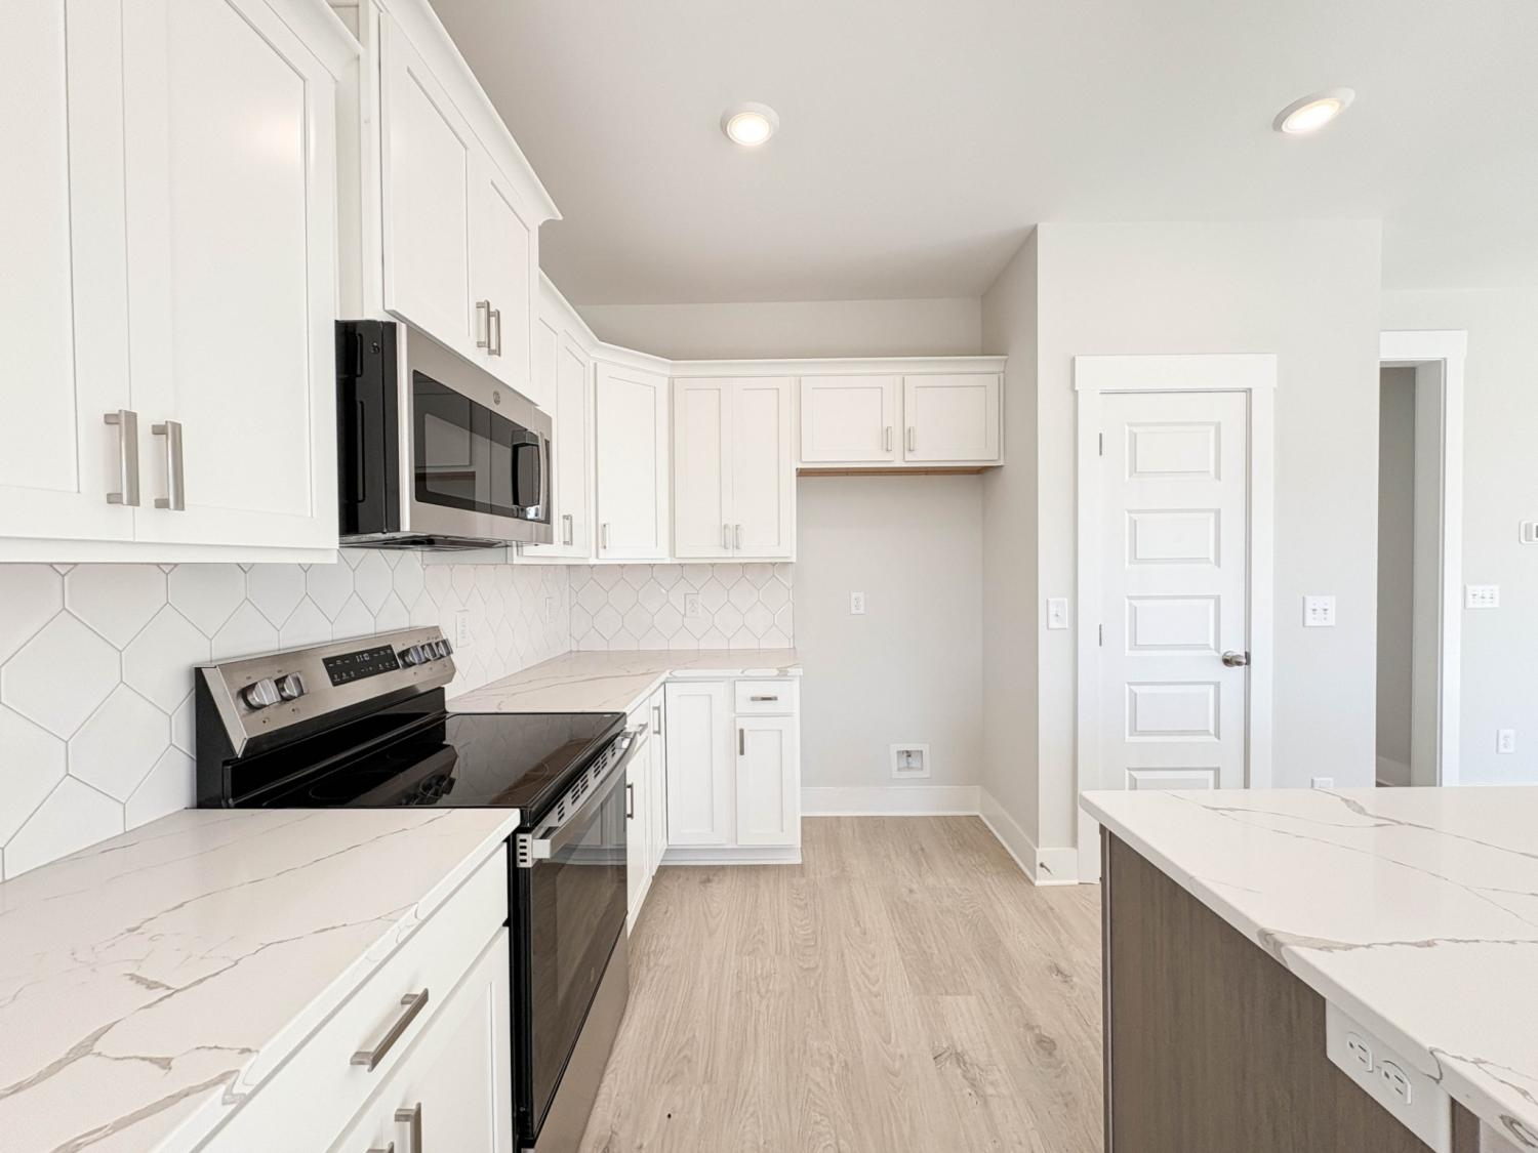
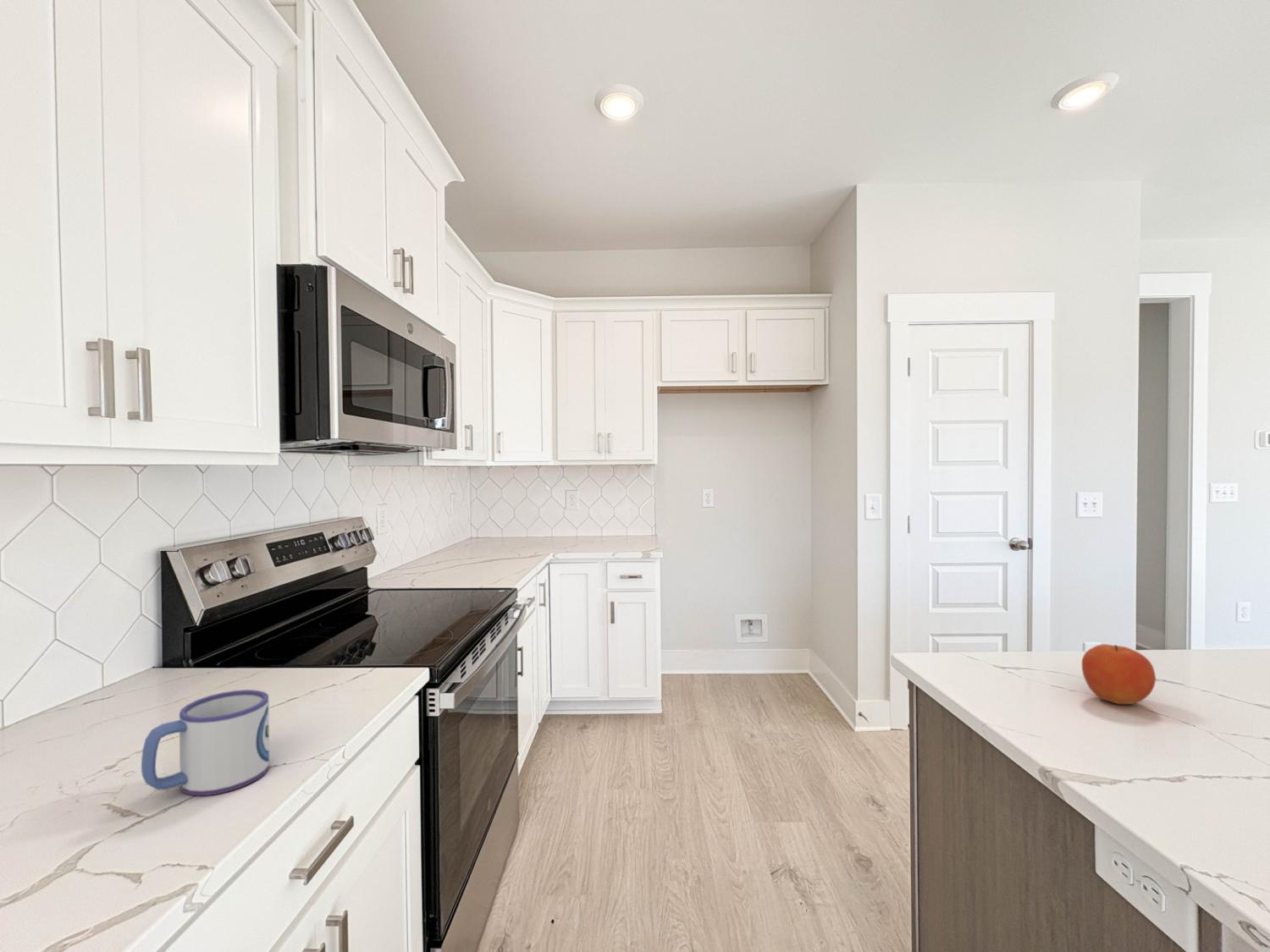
+ fruit [1081,643,1157,705]
+ mug [141,689,270,796]
